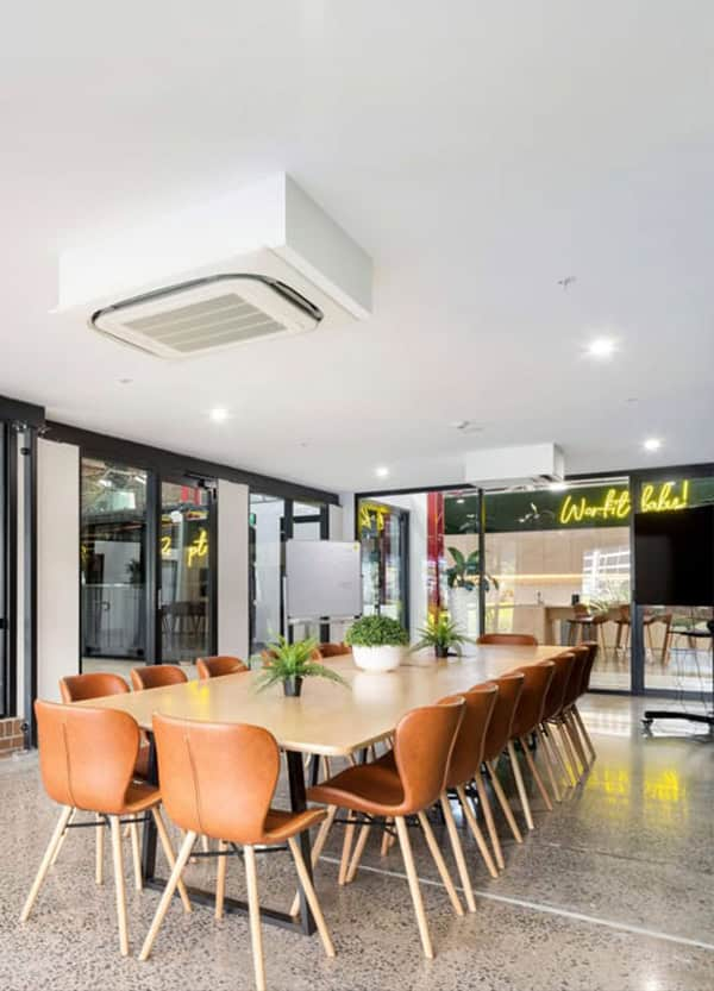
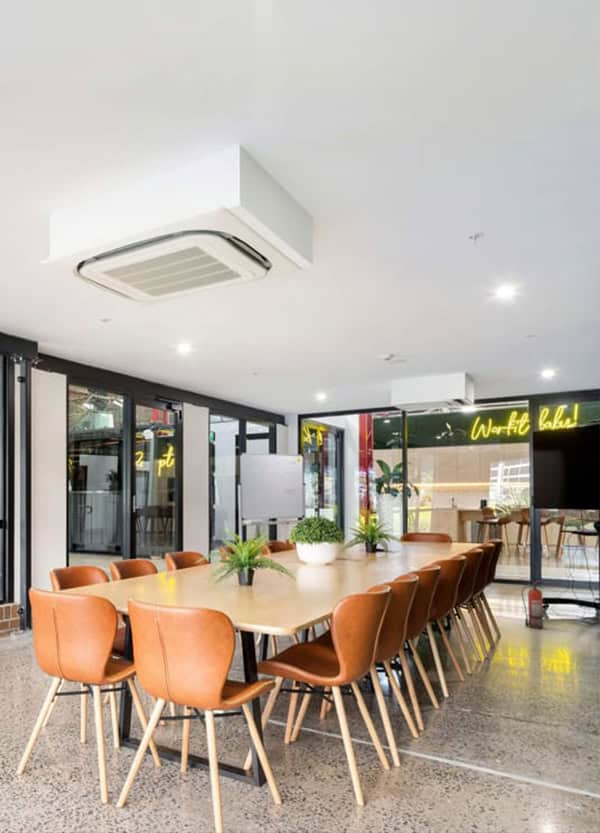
+ fire extinguisher [521,579,546,630]
